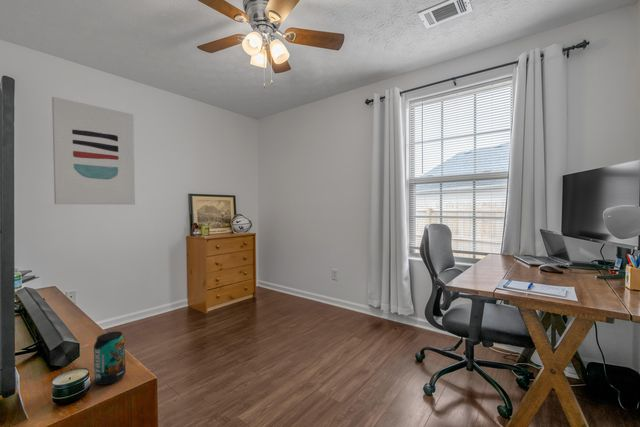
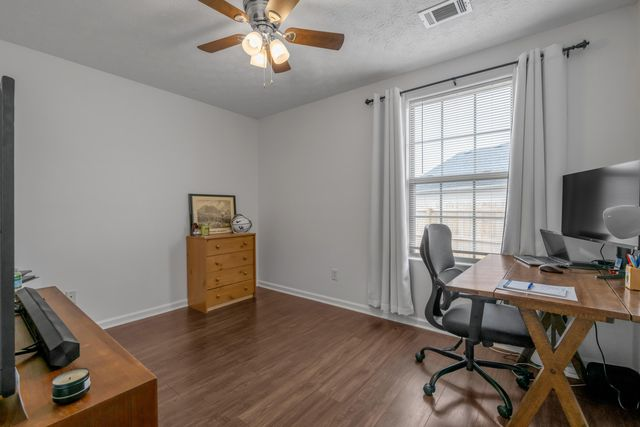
- wall art [51,96,136,206]
- beverage can [93,331,127,386]
